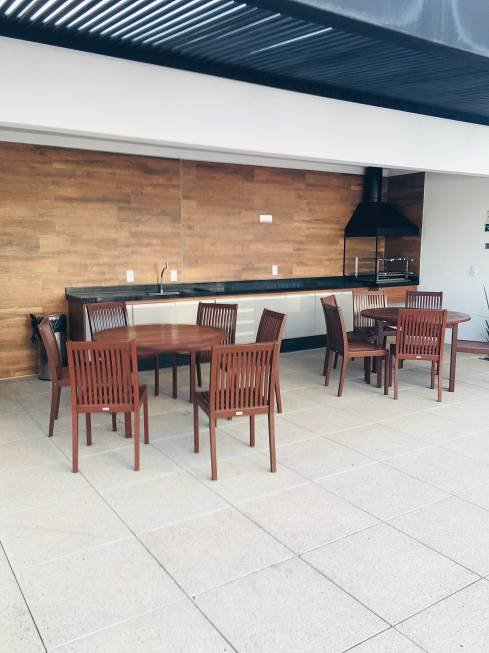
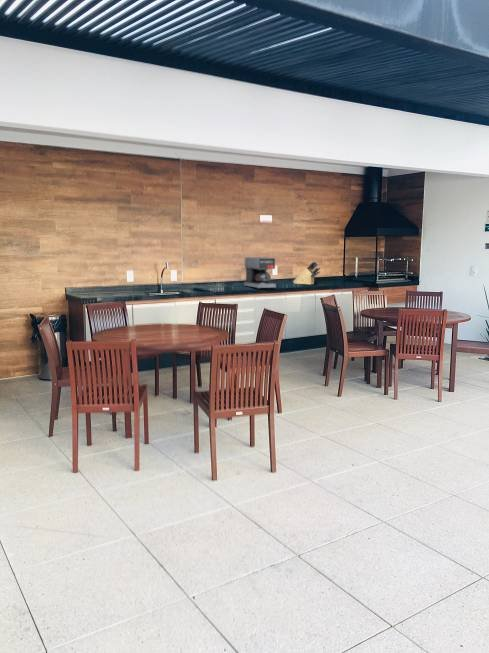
+ coffee maker [243,256,277,290]
+ knife block [292,260,321,286]
